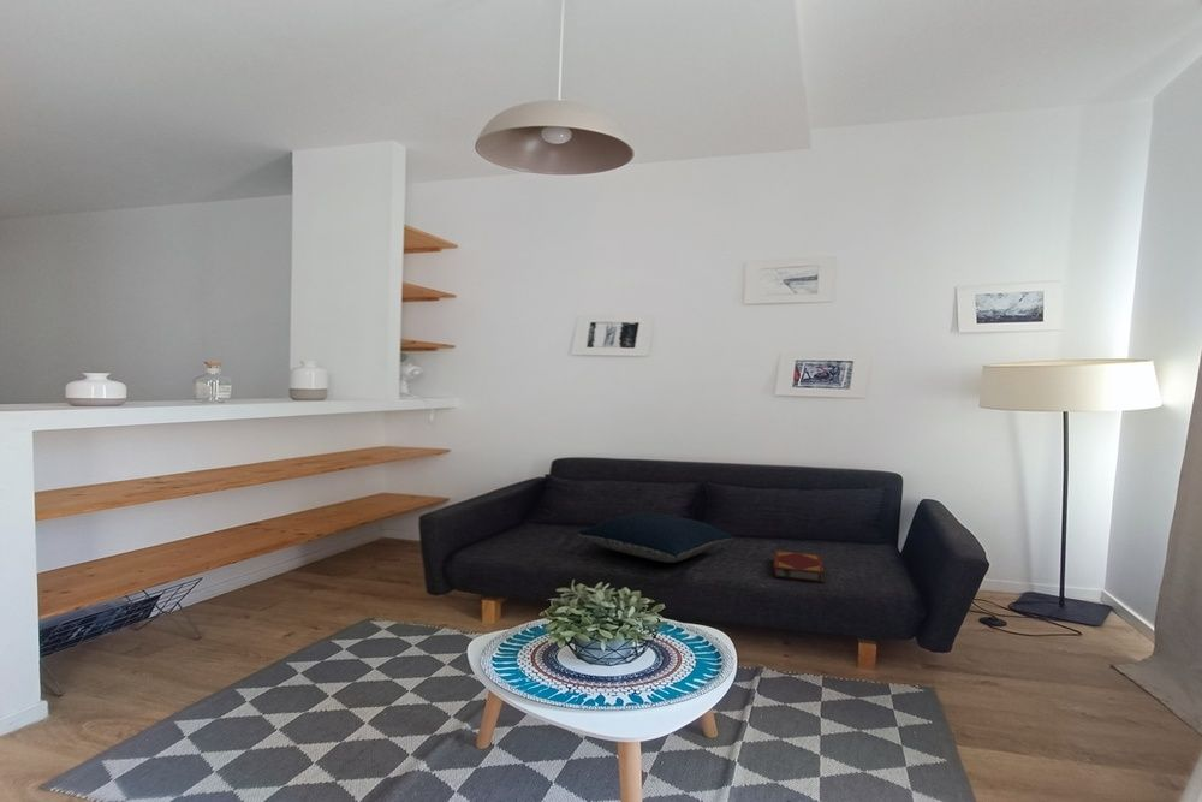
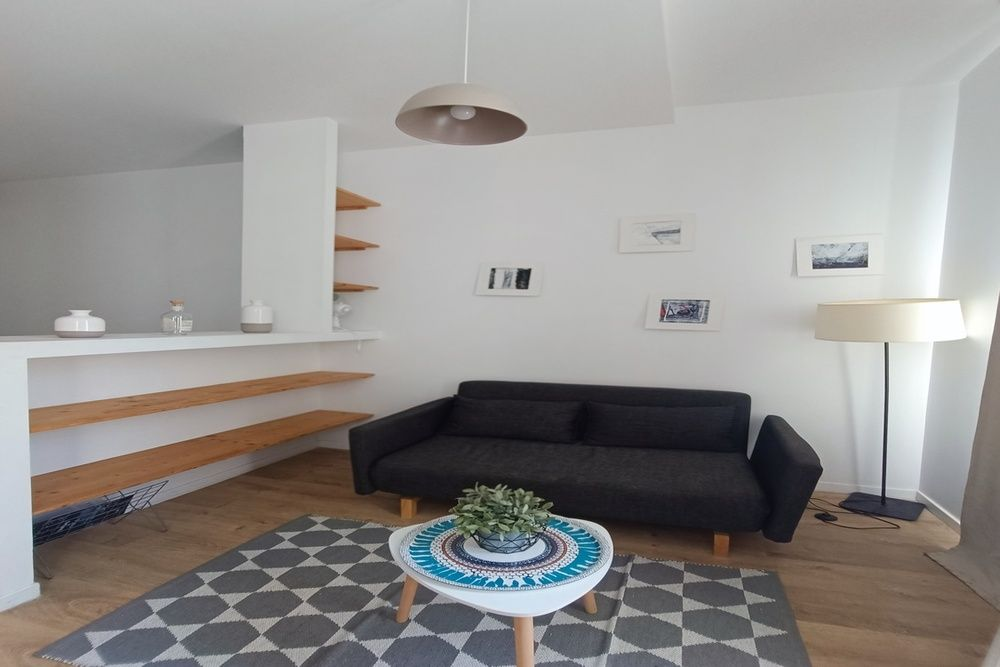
- pillow [577,511,736,564]
- hardback book [773,549,826,583]
